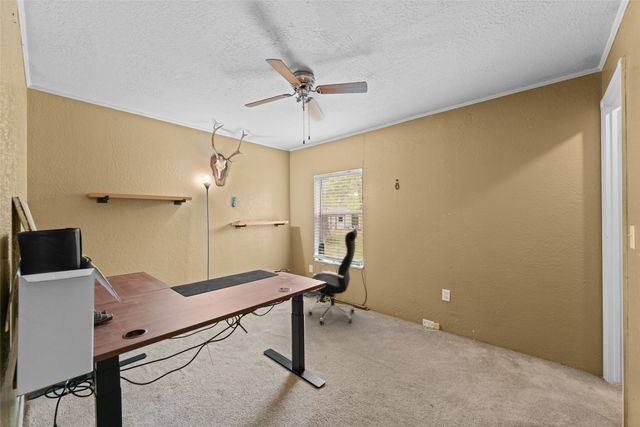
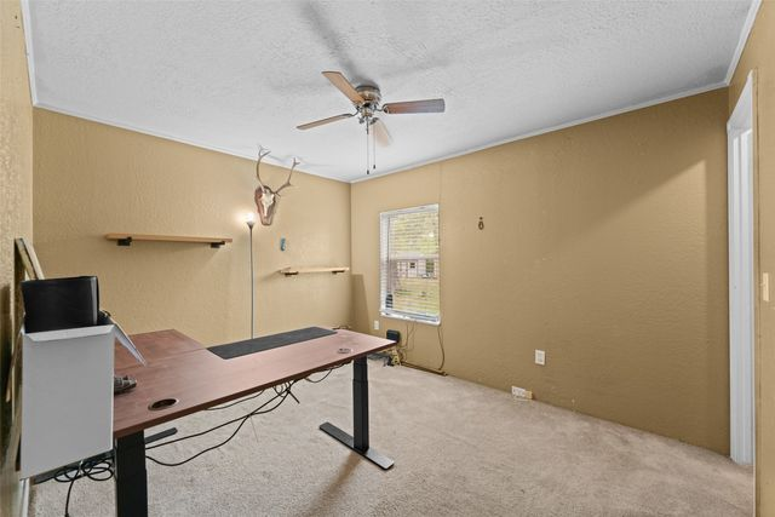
- office chair [307,228,358,326]
